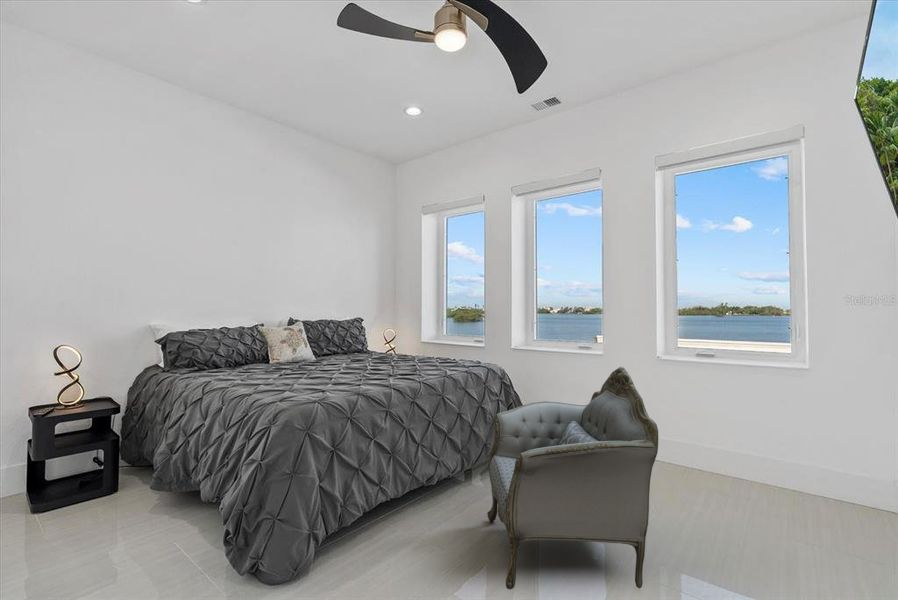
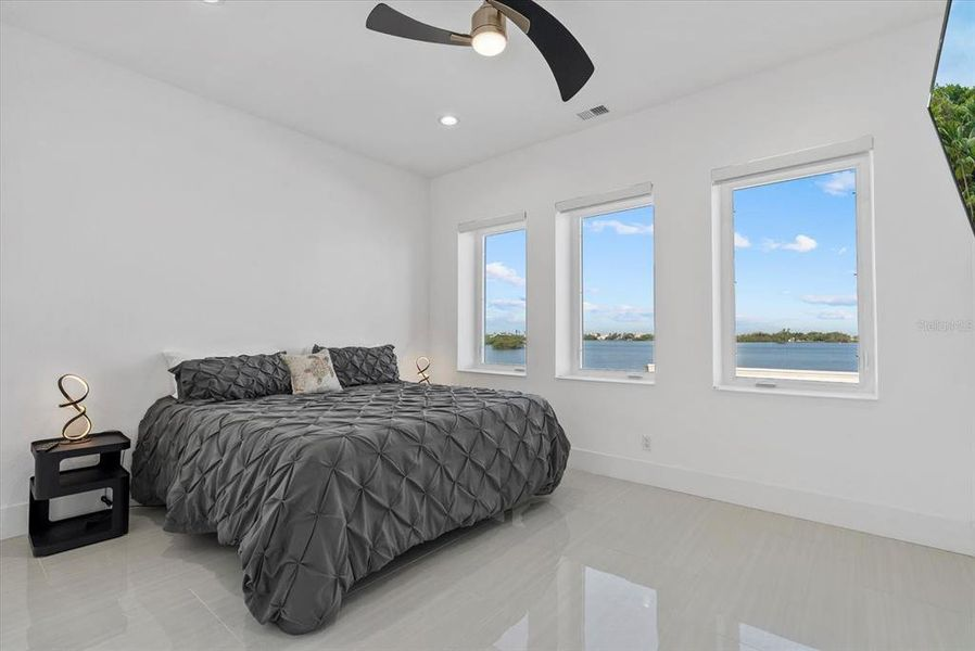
- armchair [486,366,659,590]
